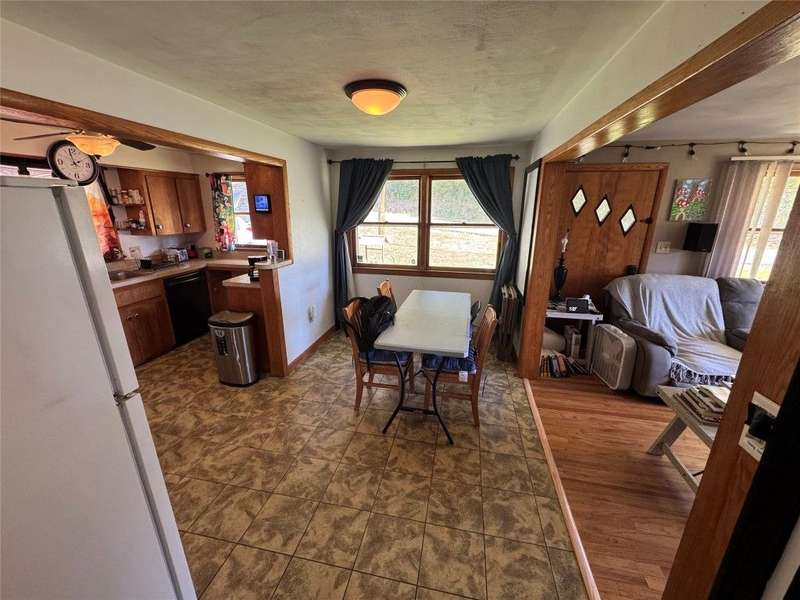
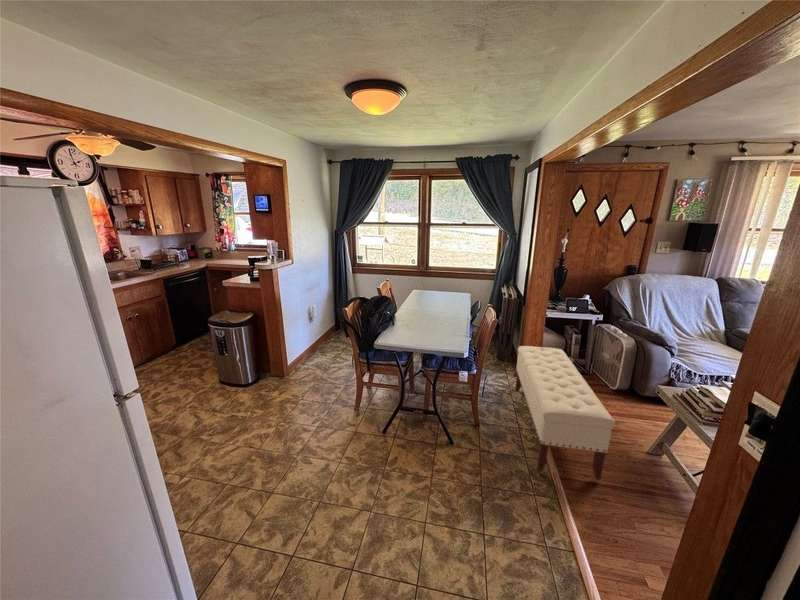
+ bench [514,345,616,481]
